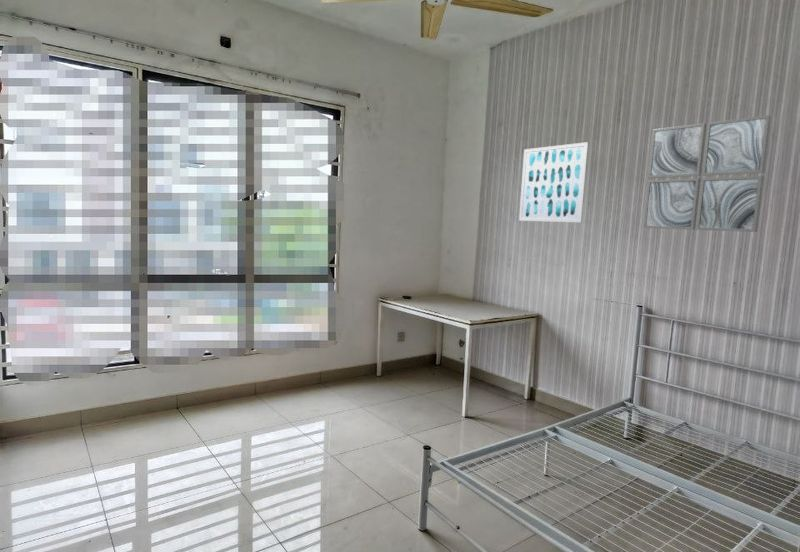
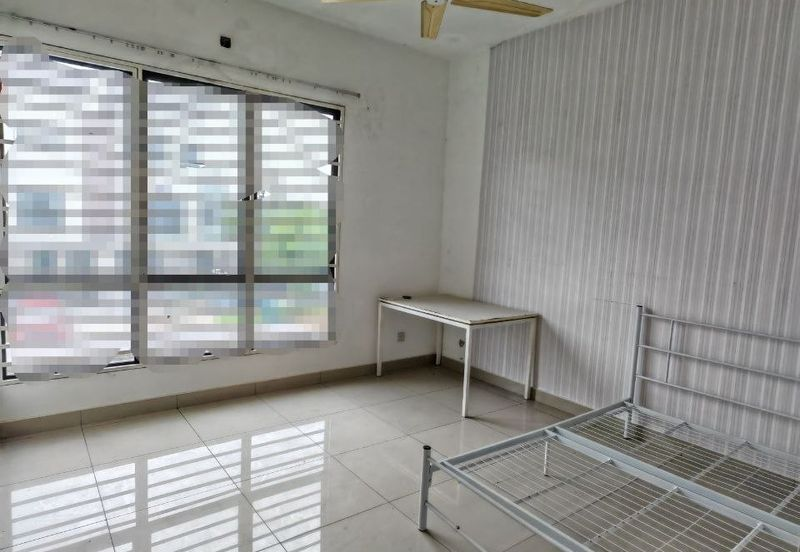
- wall art [518,141,589,223]
- wall art [642,114,772,233]
